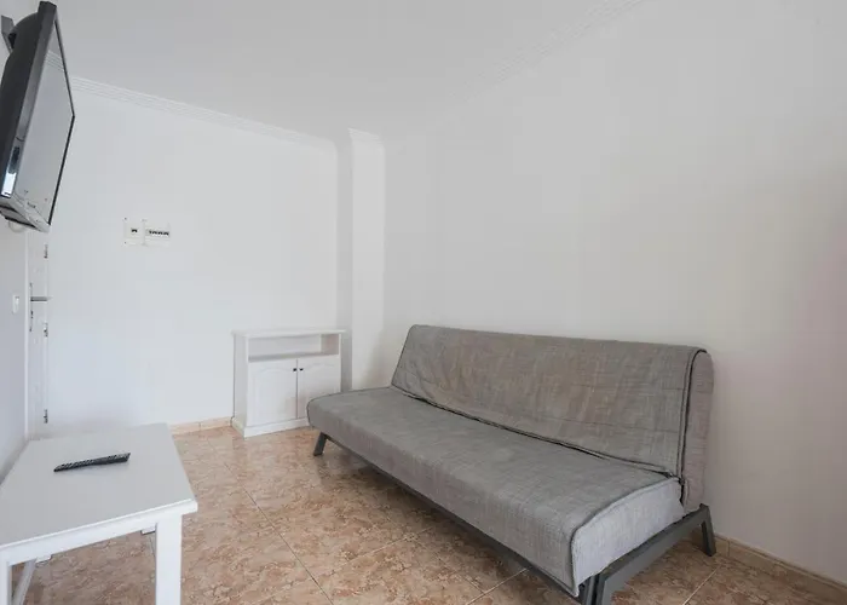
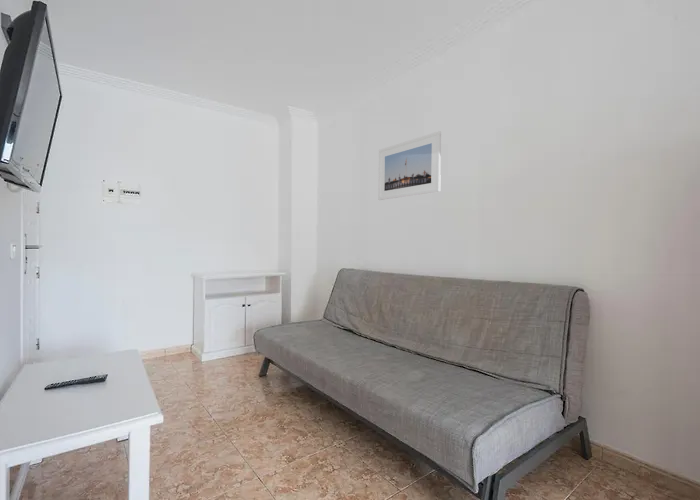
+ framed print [377,130,442,201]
